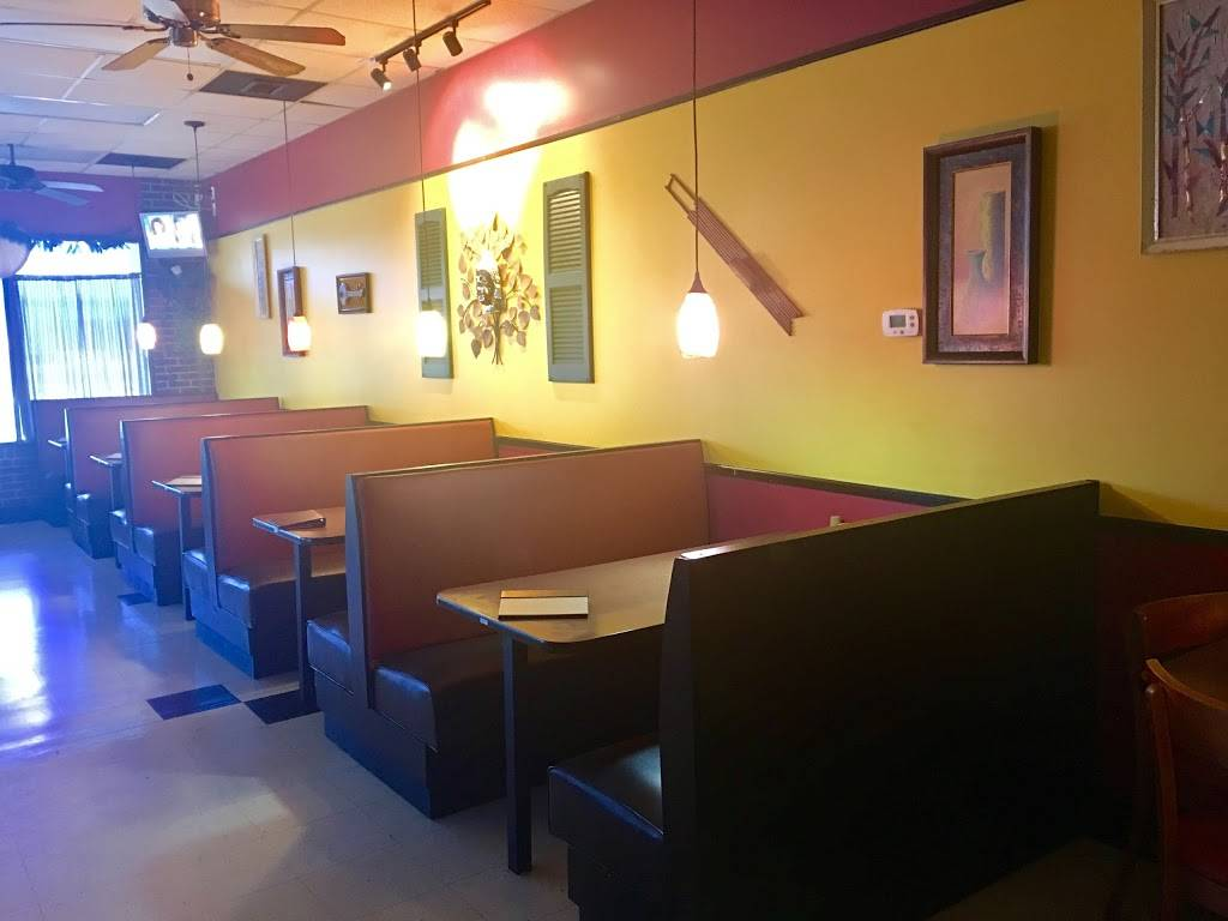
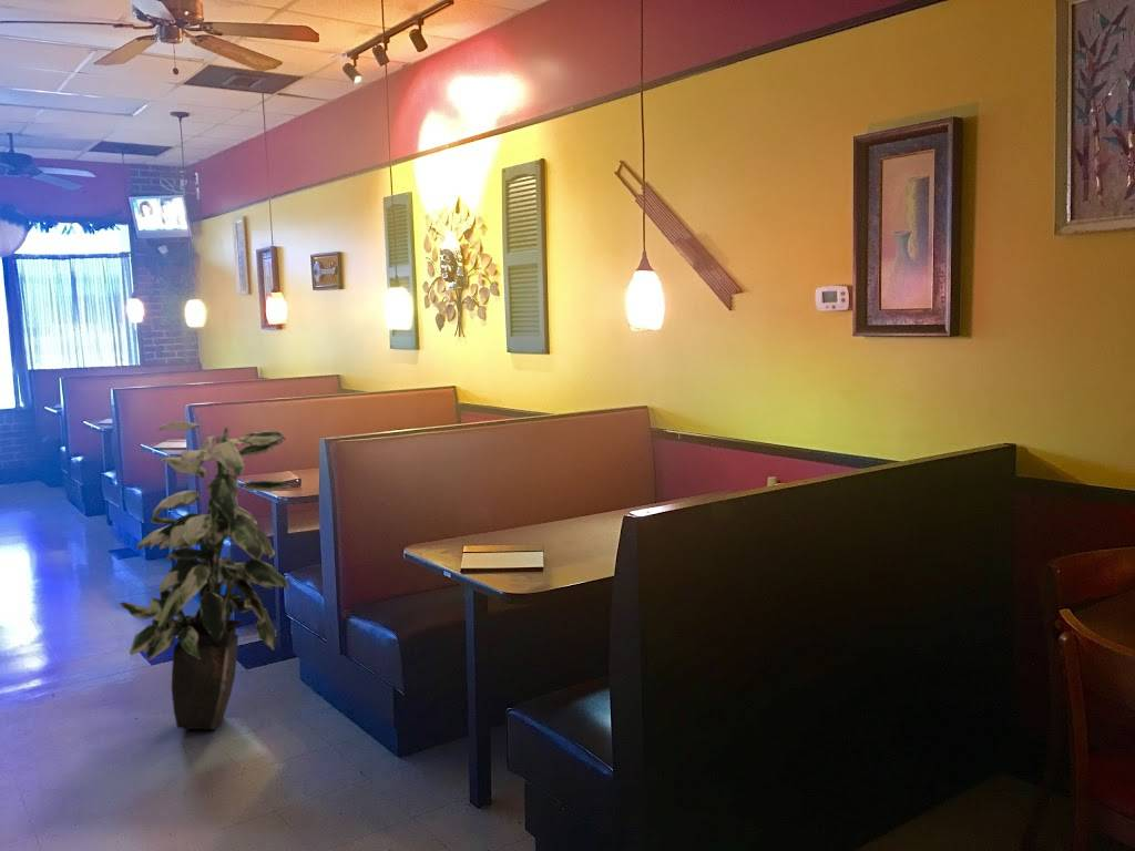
+ indoor plant [119,420,293,730]
